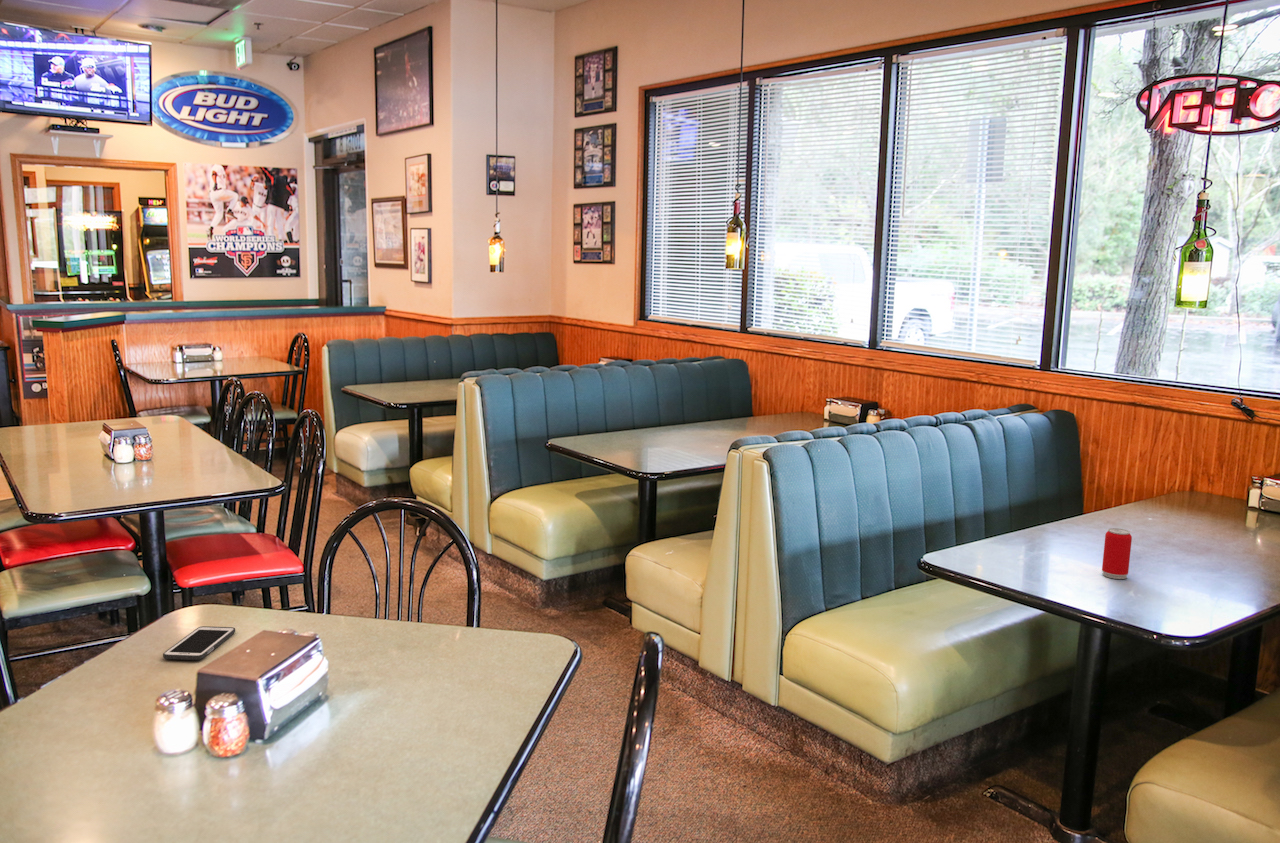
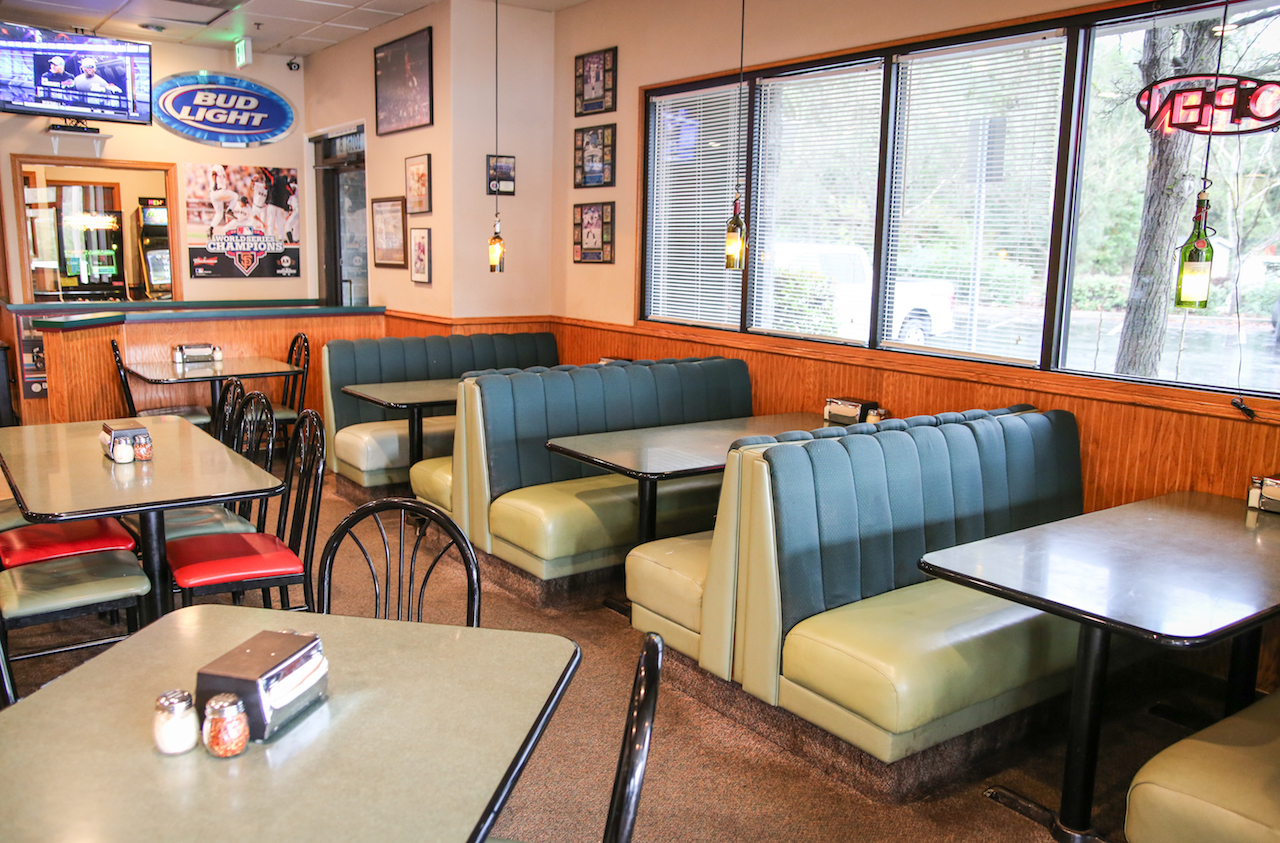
- beverage can [1101,527,1133,580]
- cell phone [162,625,236,661]
